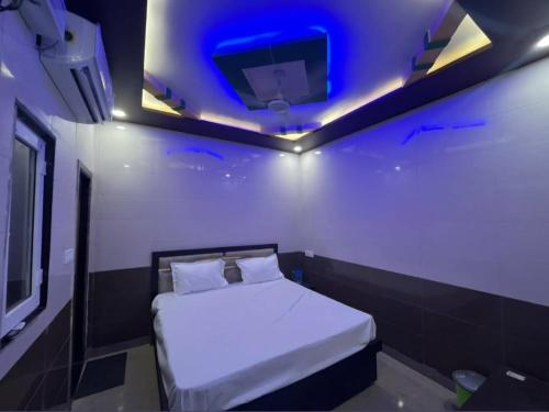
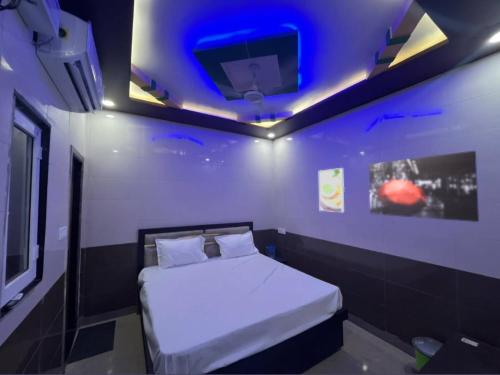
+ wall art [368,150,480,223]
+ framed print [318,167,345,213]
